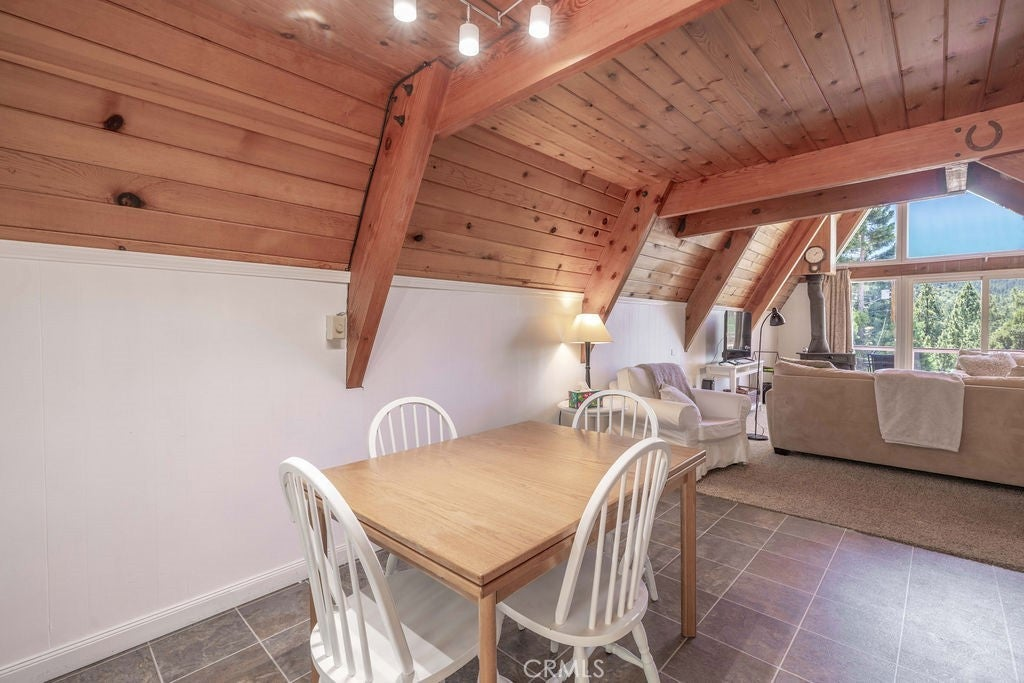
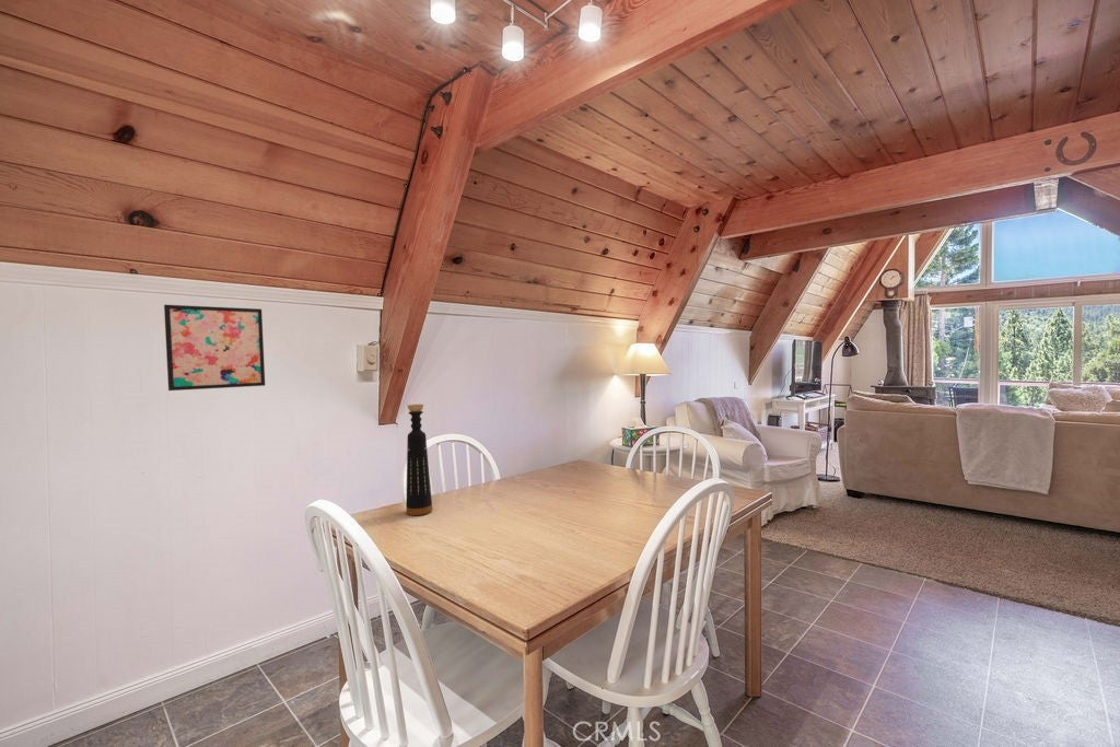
+ bottle [405,404,433,516]
+ wall art [163,304,266,392]
